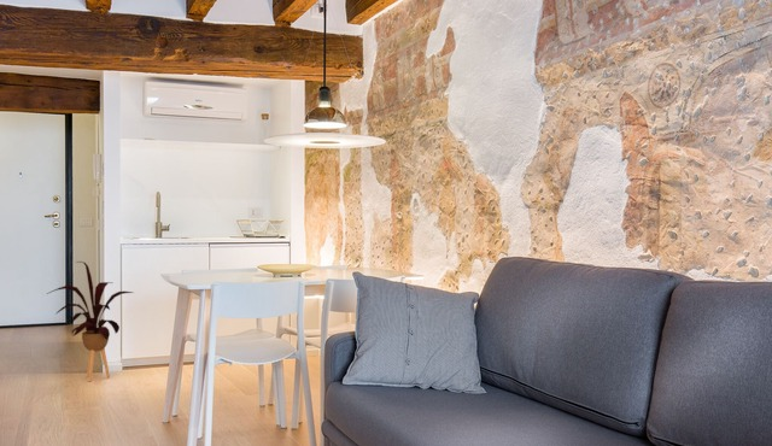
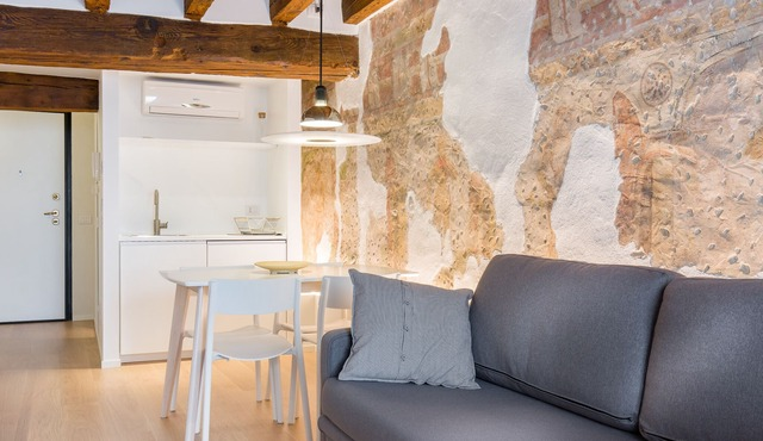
- house plant [46,260,134,382]
